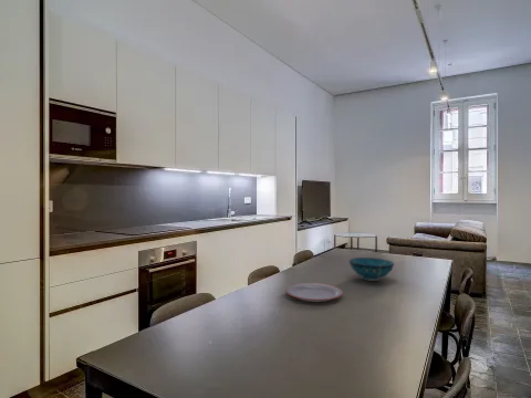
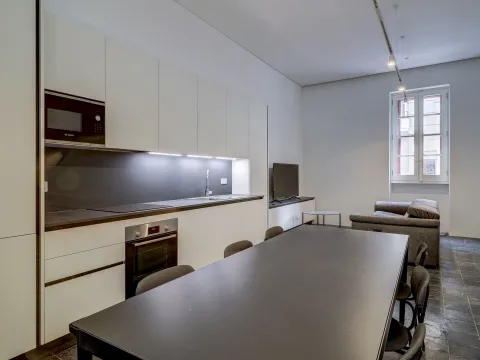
- decorative bowl [348,256,395,282]
- plate [284,282,344,303]
